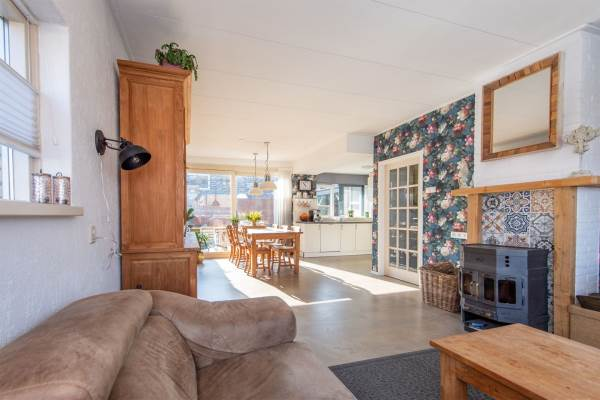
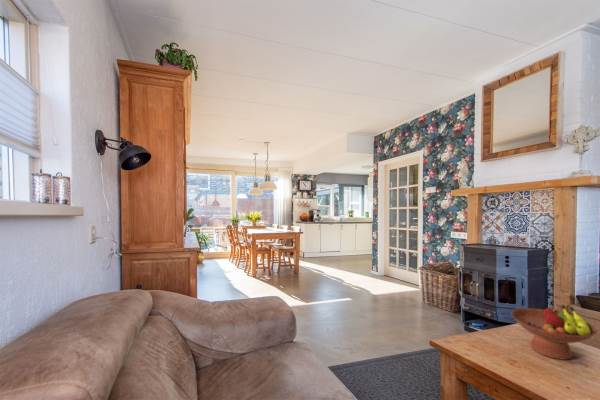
+ fruit bowl [510,304,598,361]
